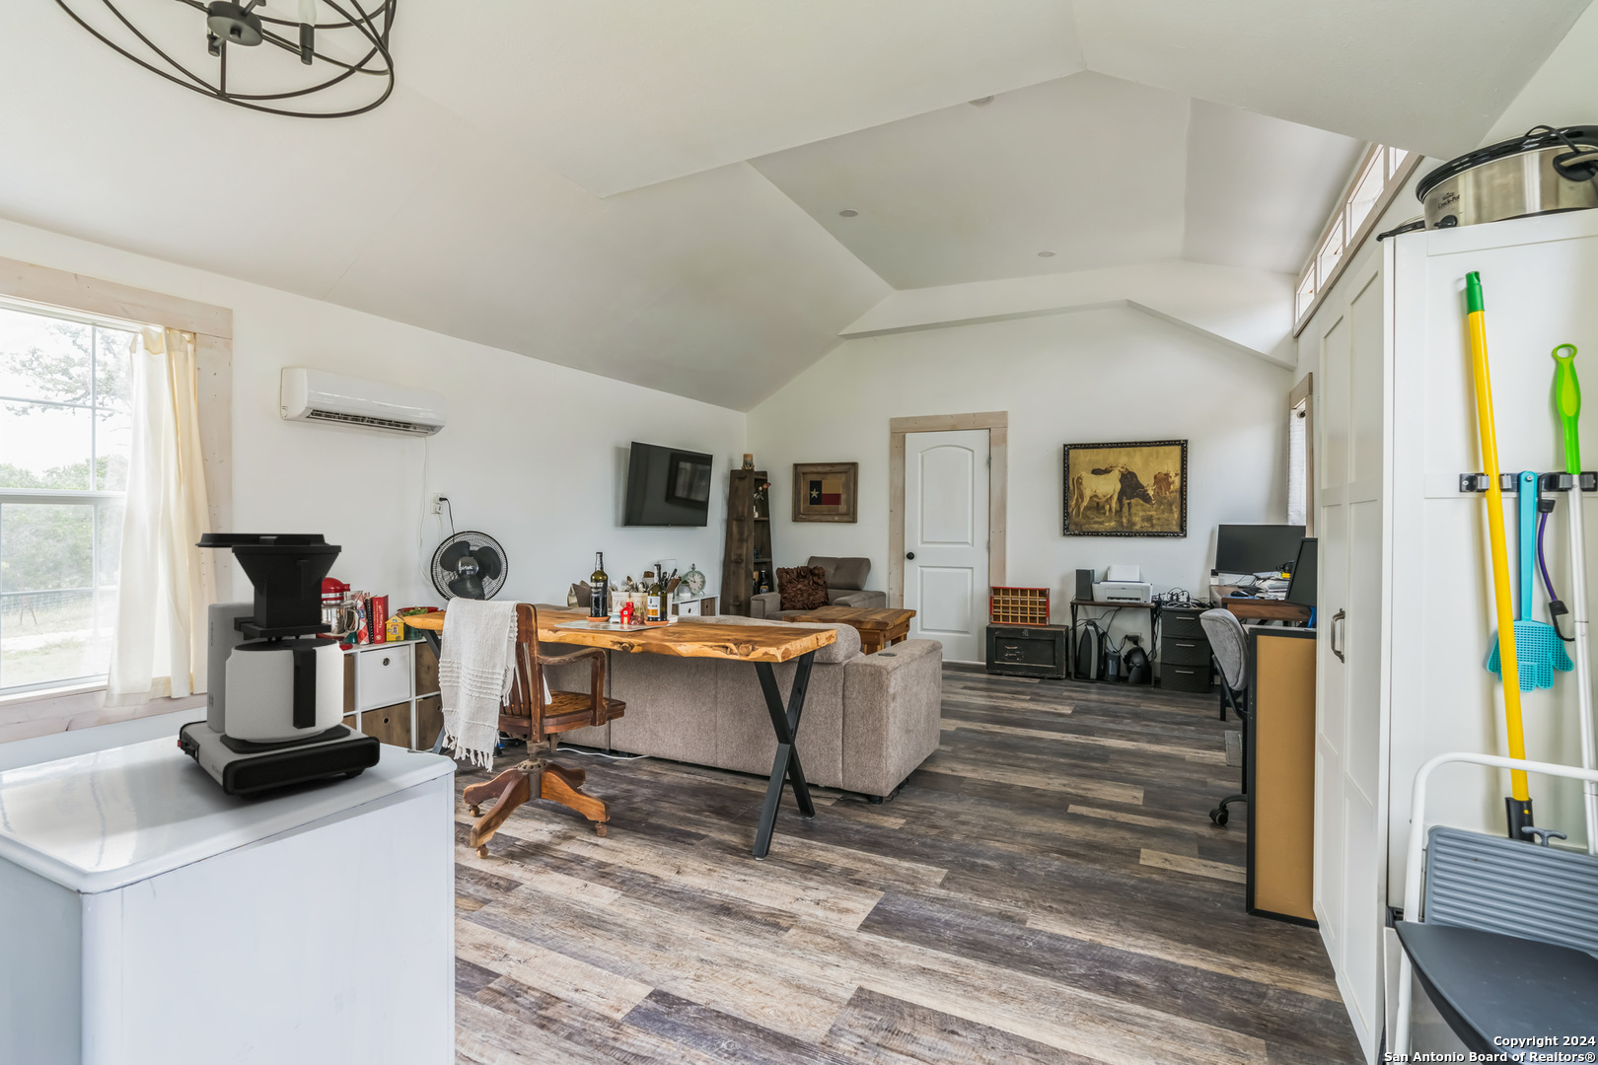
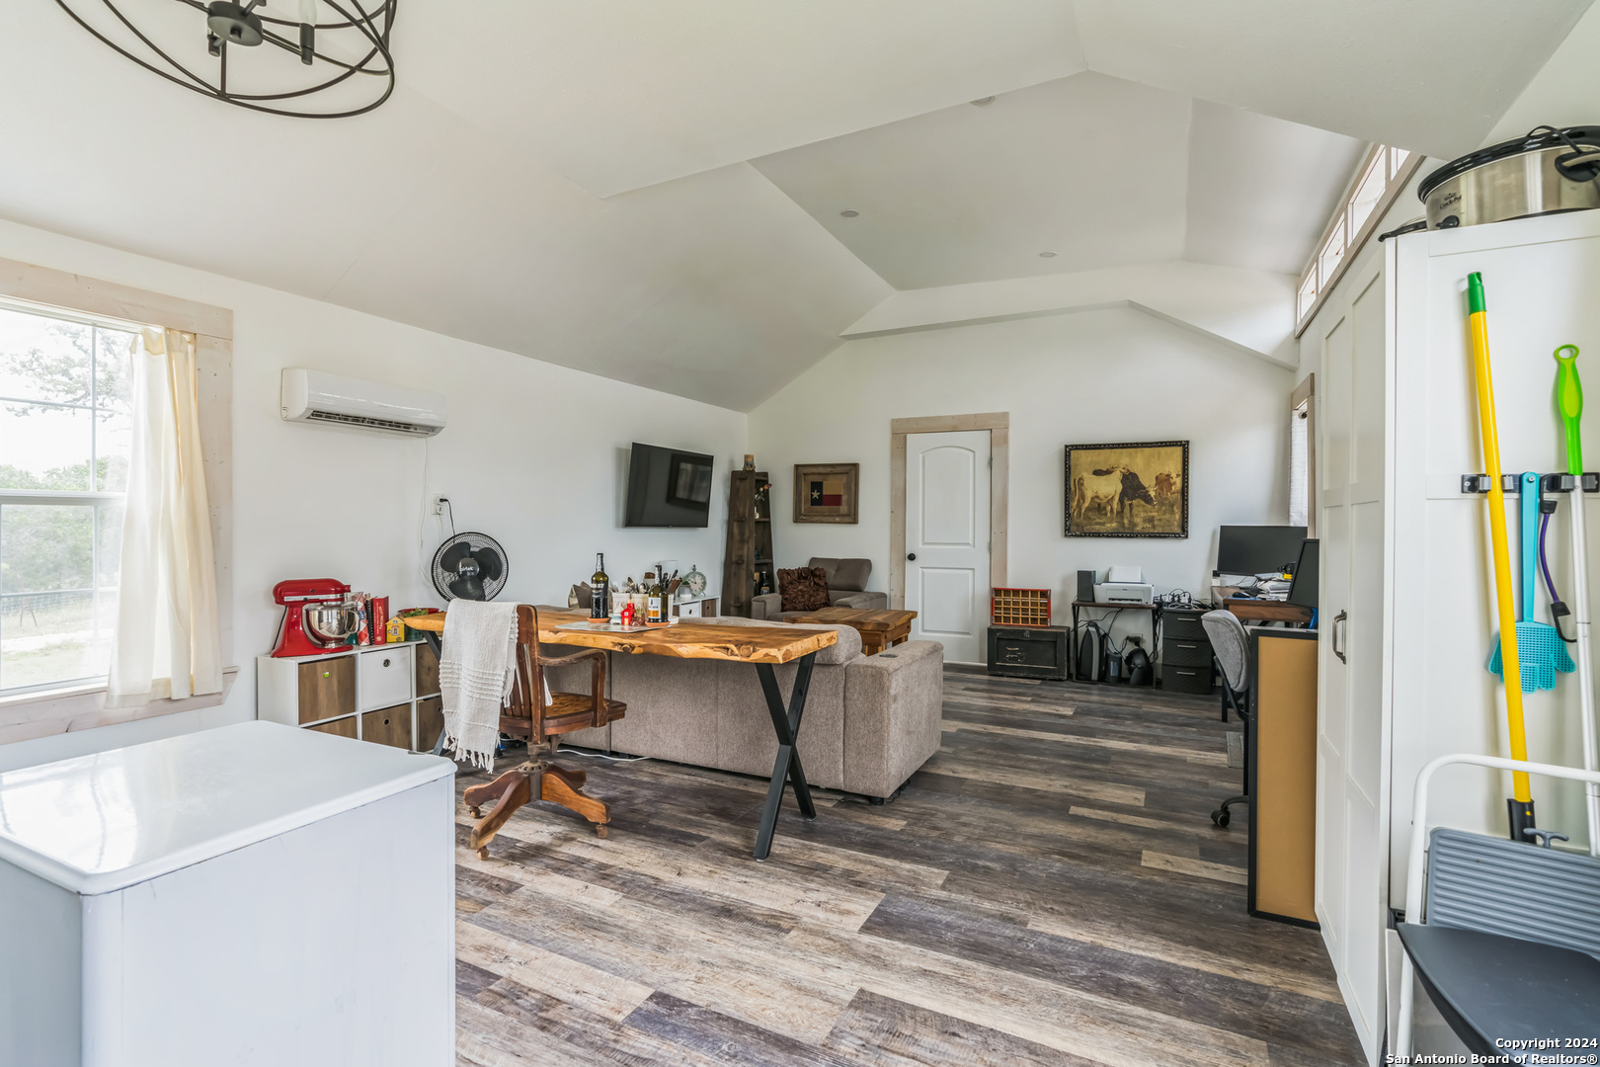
- coffee maker [177,532,380,801]
